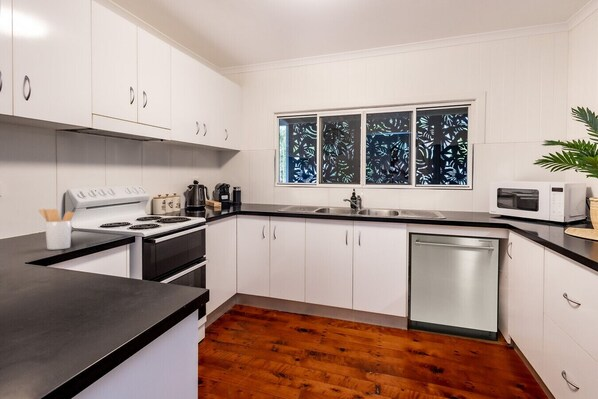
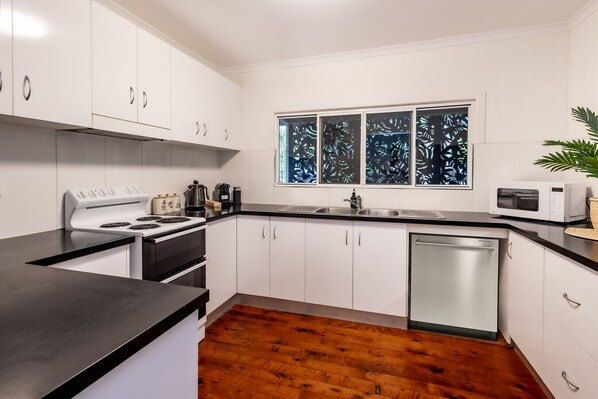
- utensil holder [37,207,75,251]
